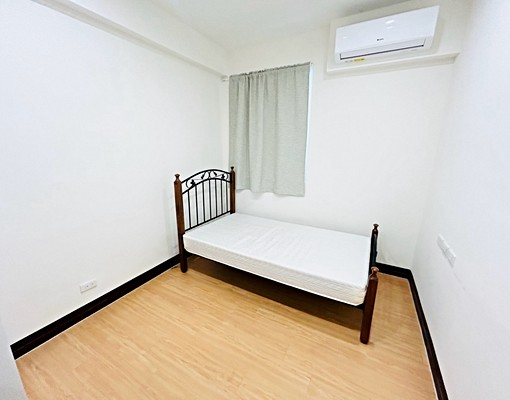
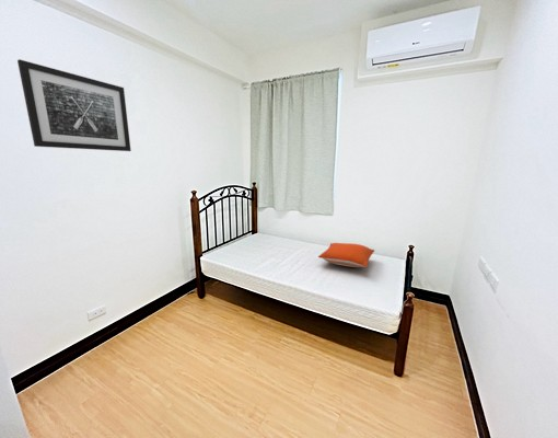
+ wall art [16,58,132,152]
+ pillow [317,242,375,268]
